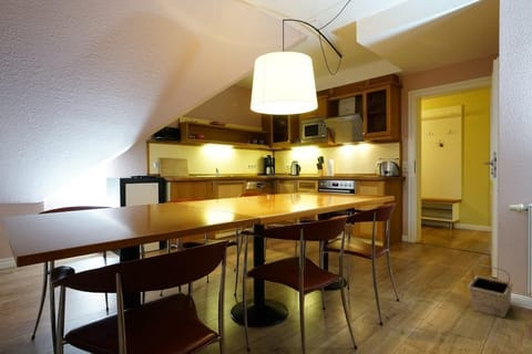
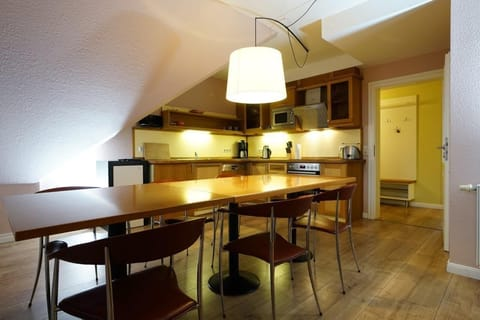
- basket [467,263,513,319]
